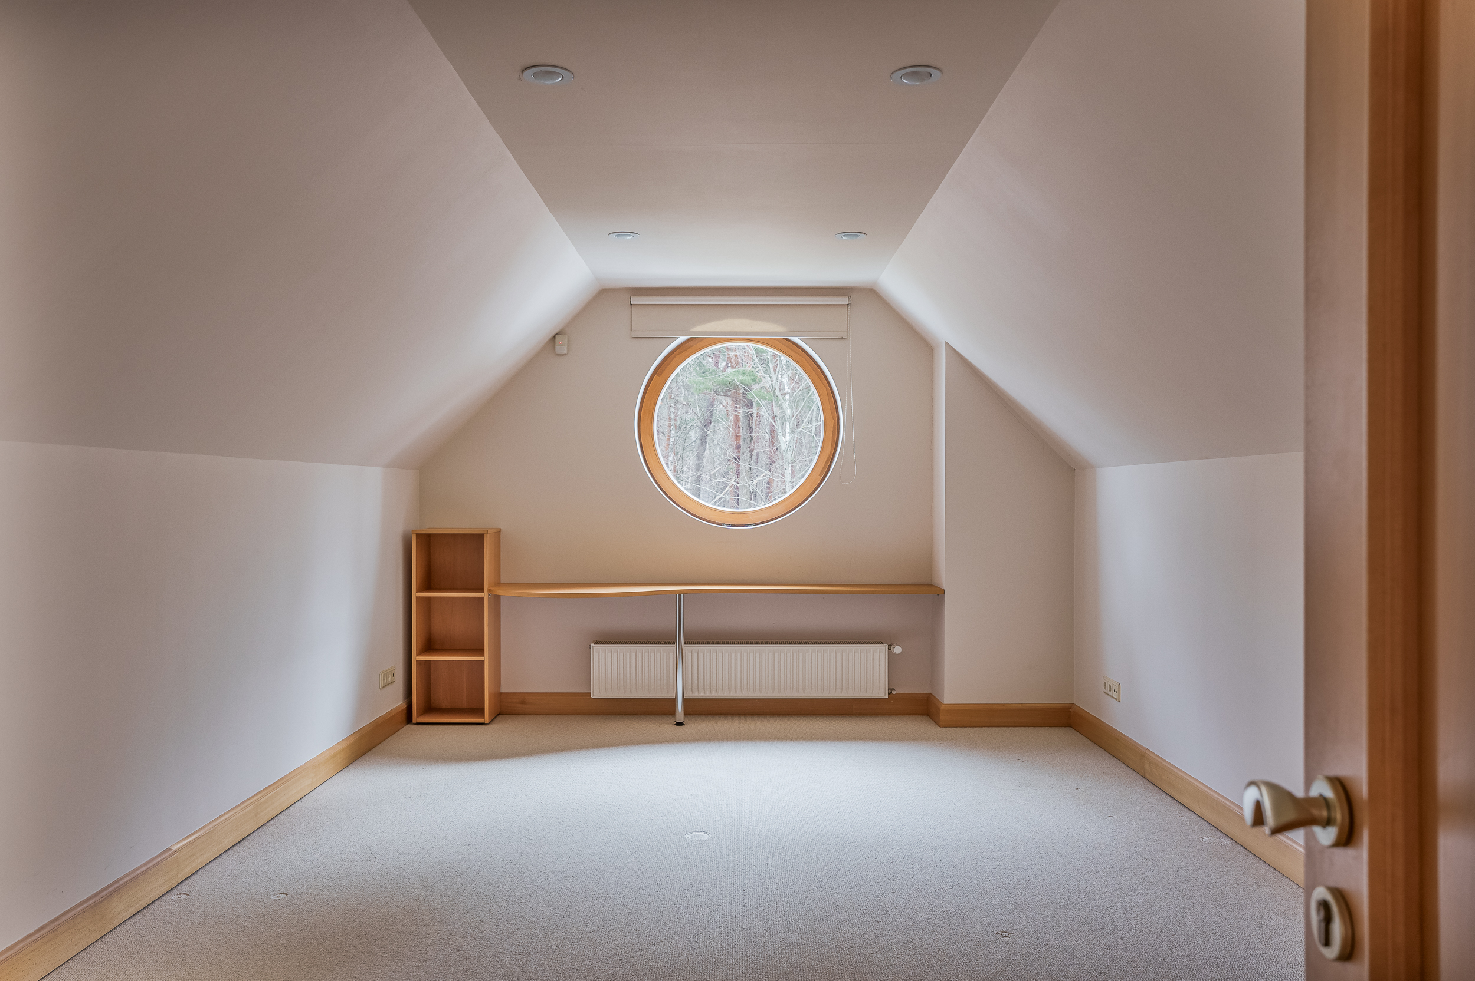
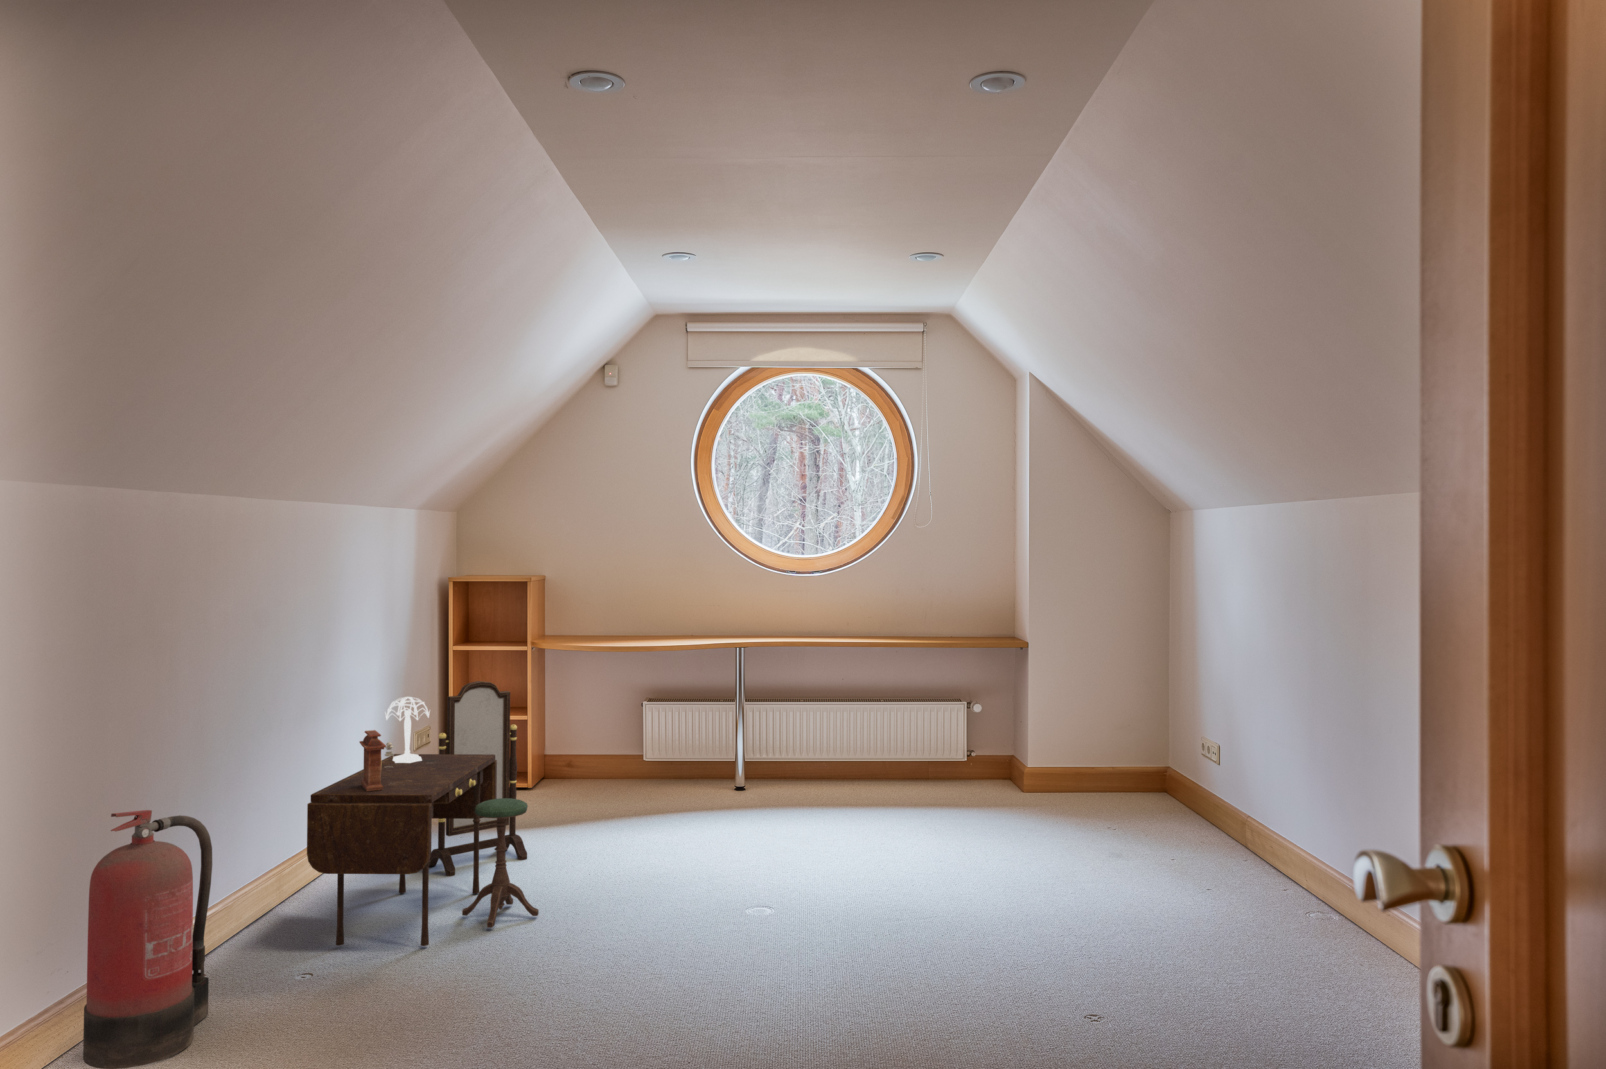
+ desk [307,680,539,946]
+ fire extinguisher [82,810,212,1069]
